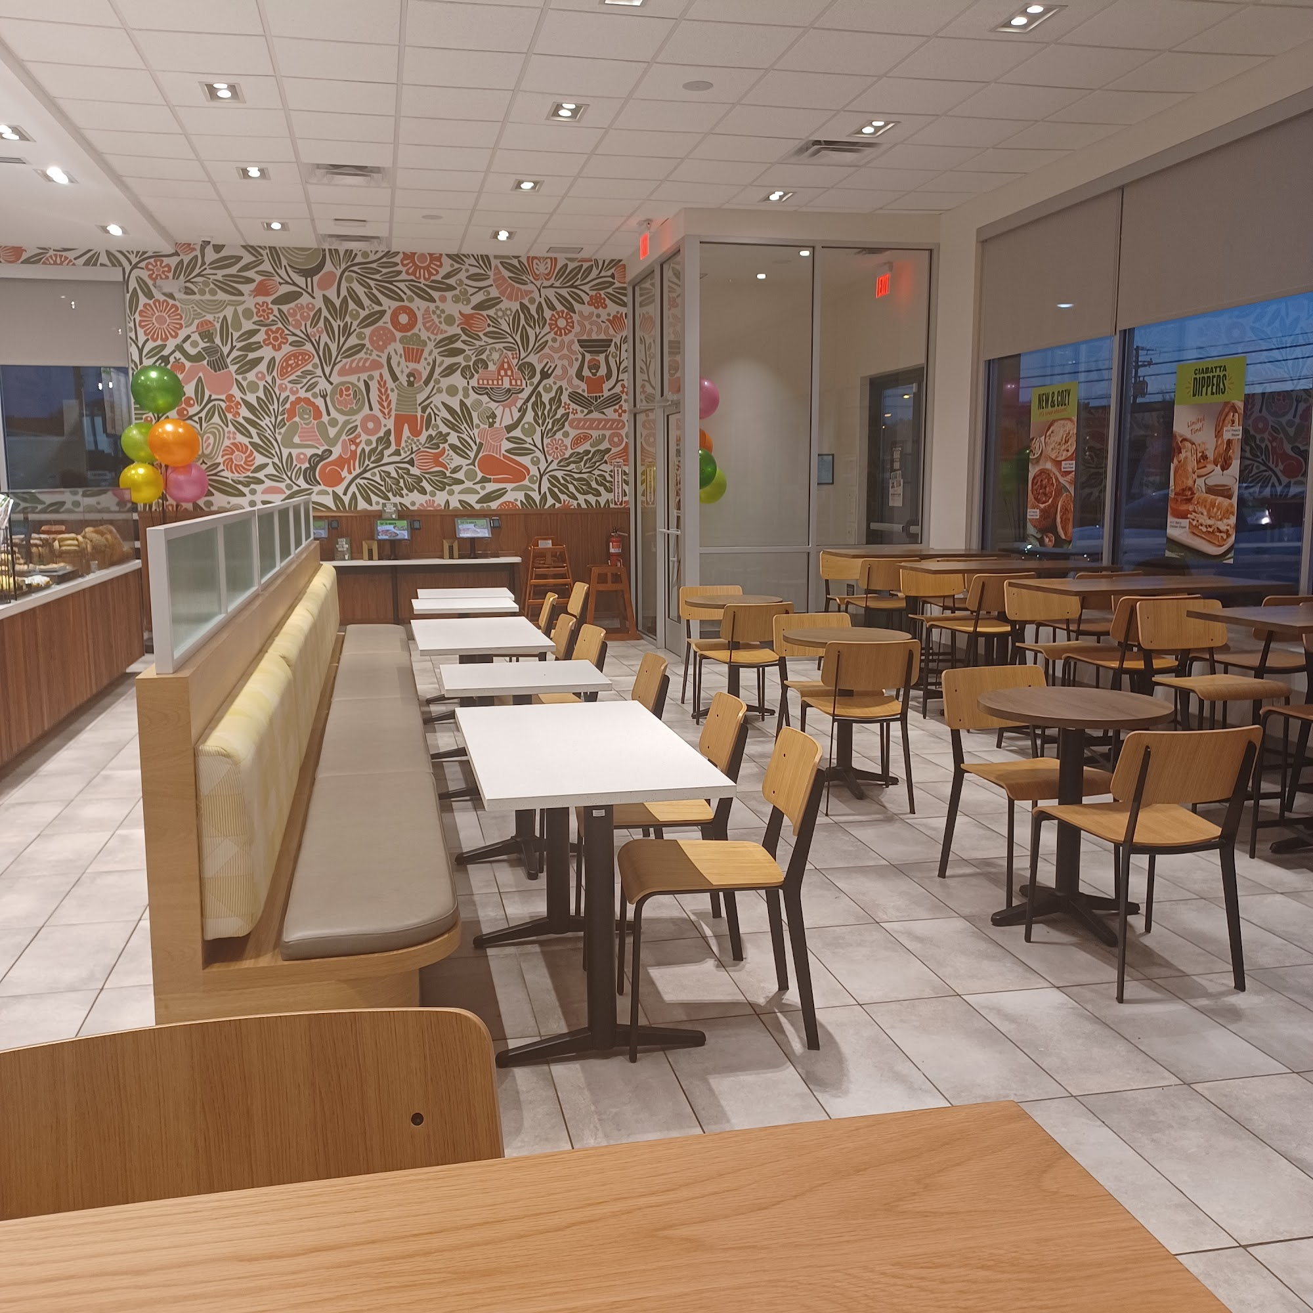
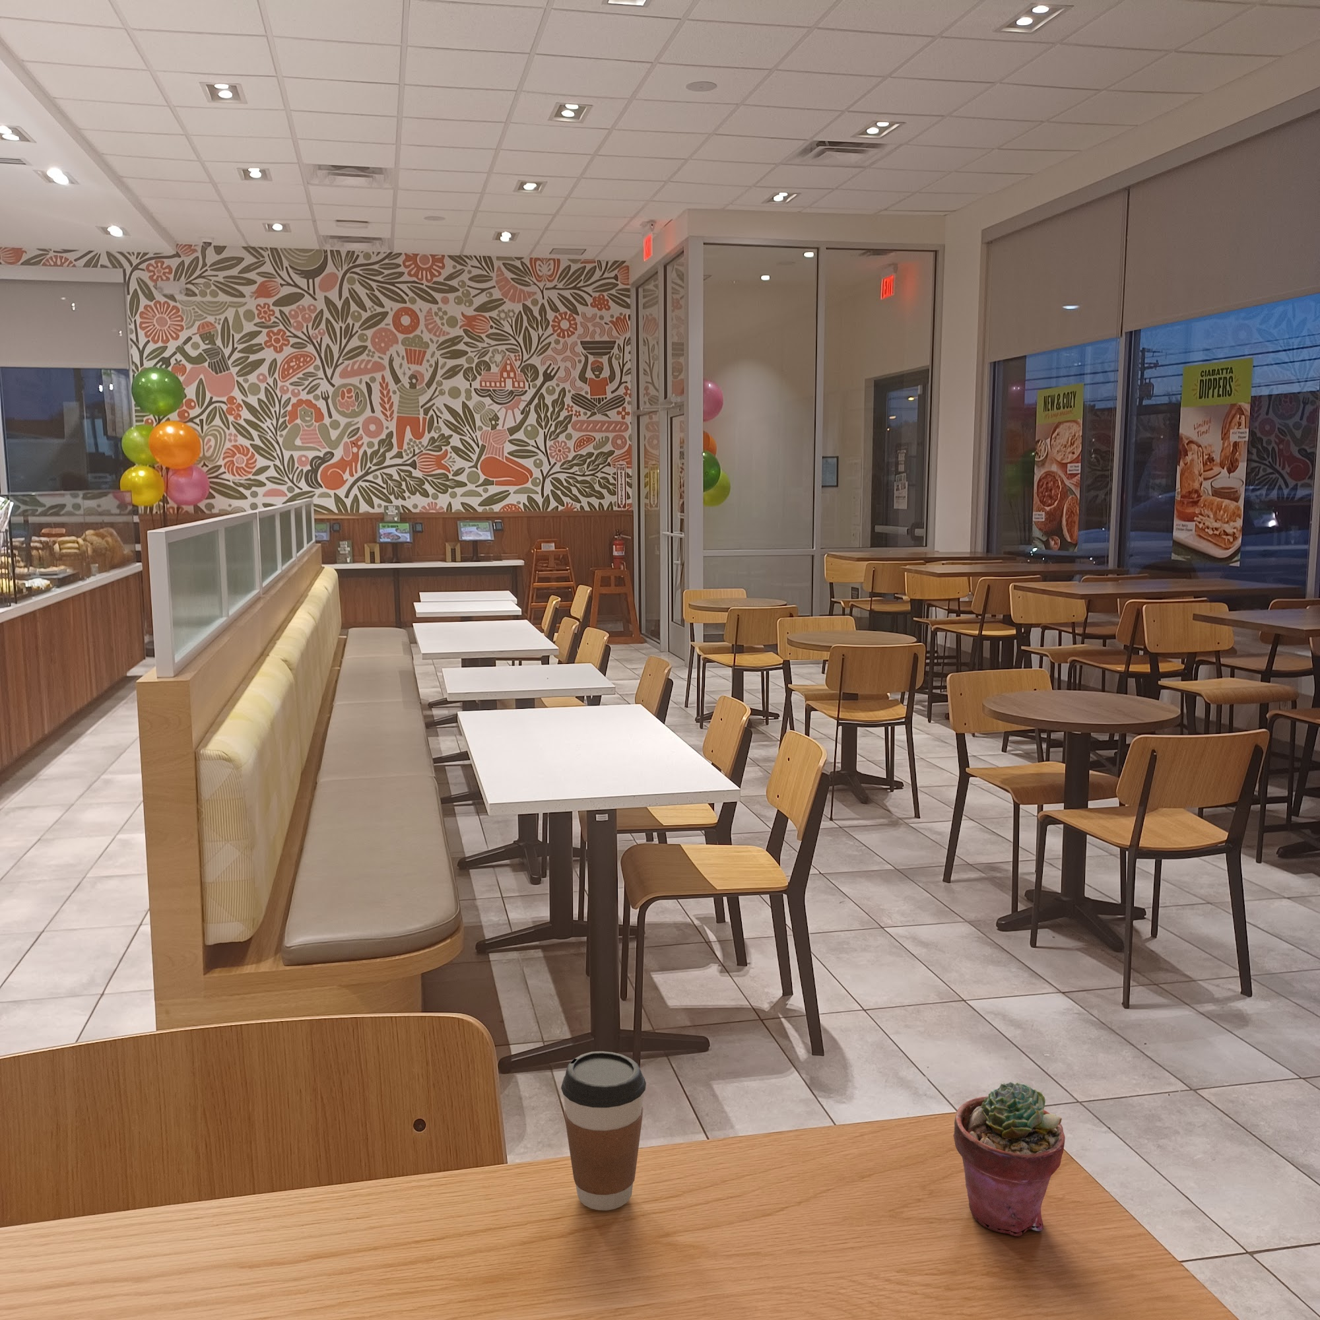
+ coffee cup [561,1050,647,1211]
+ potted succulent [953,1081,1066,1237]
